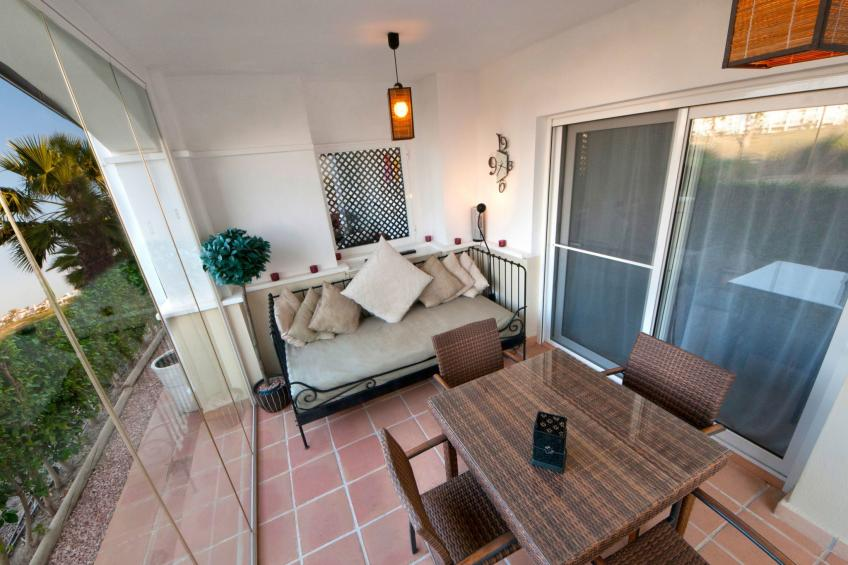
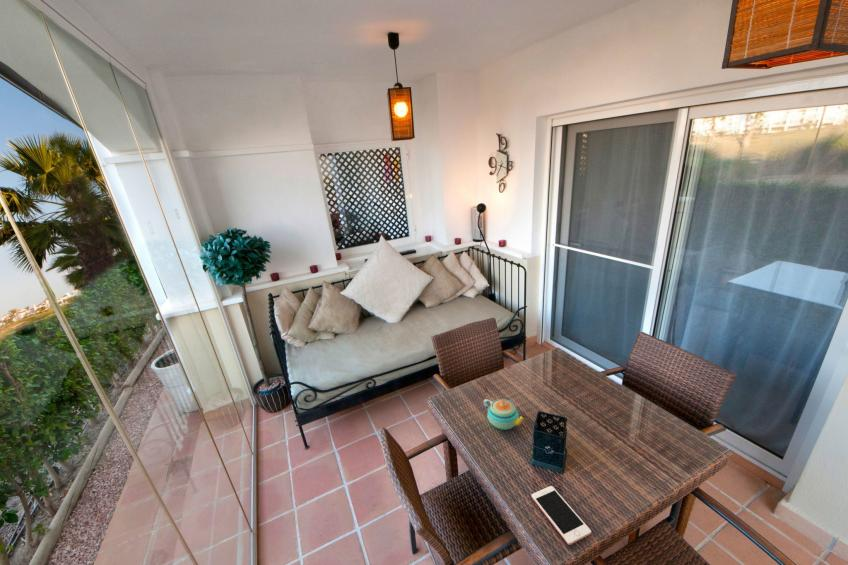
+ teapot [483,398,528,431]
+ cell phone [531,485,592,546]
